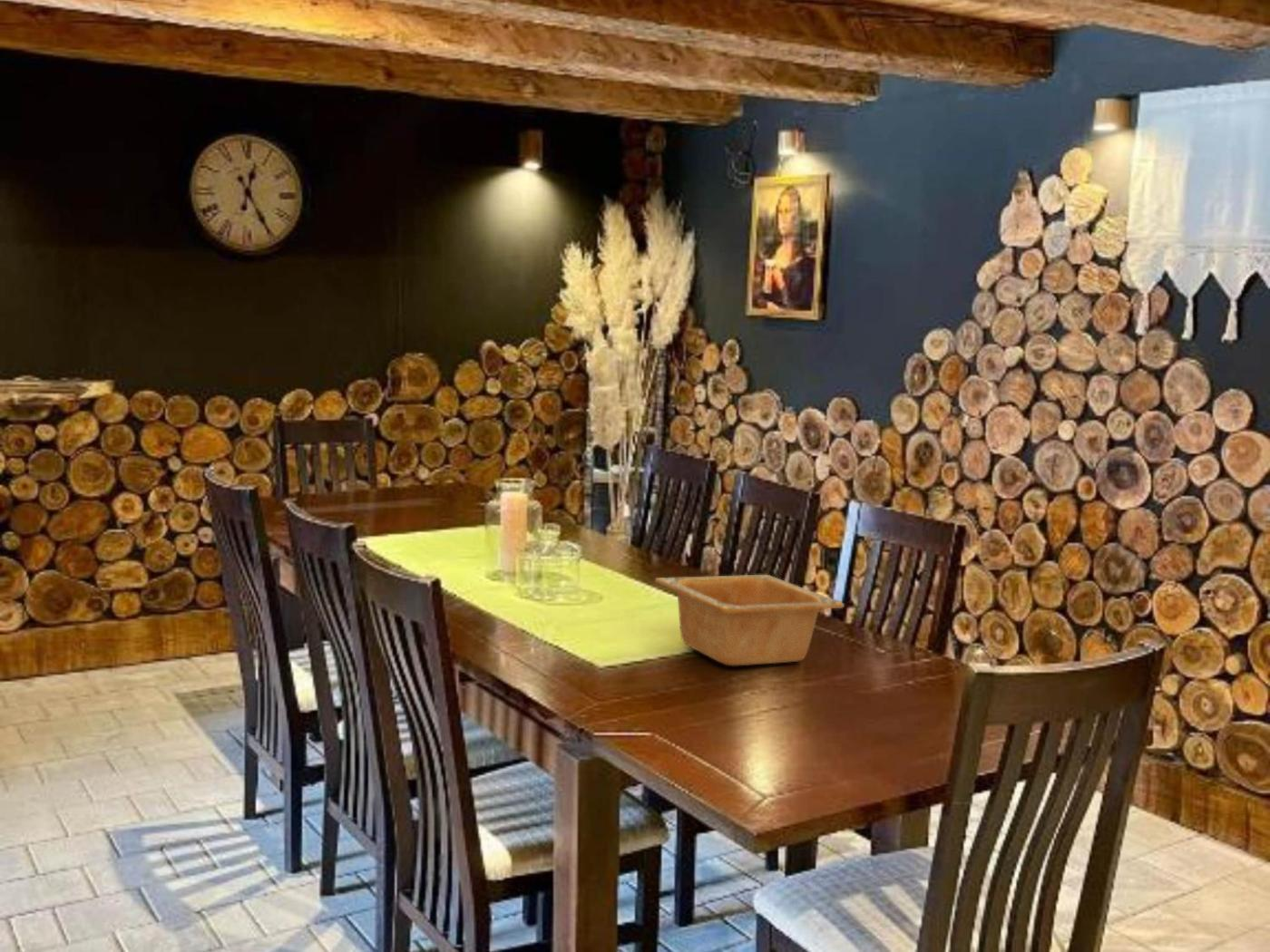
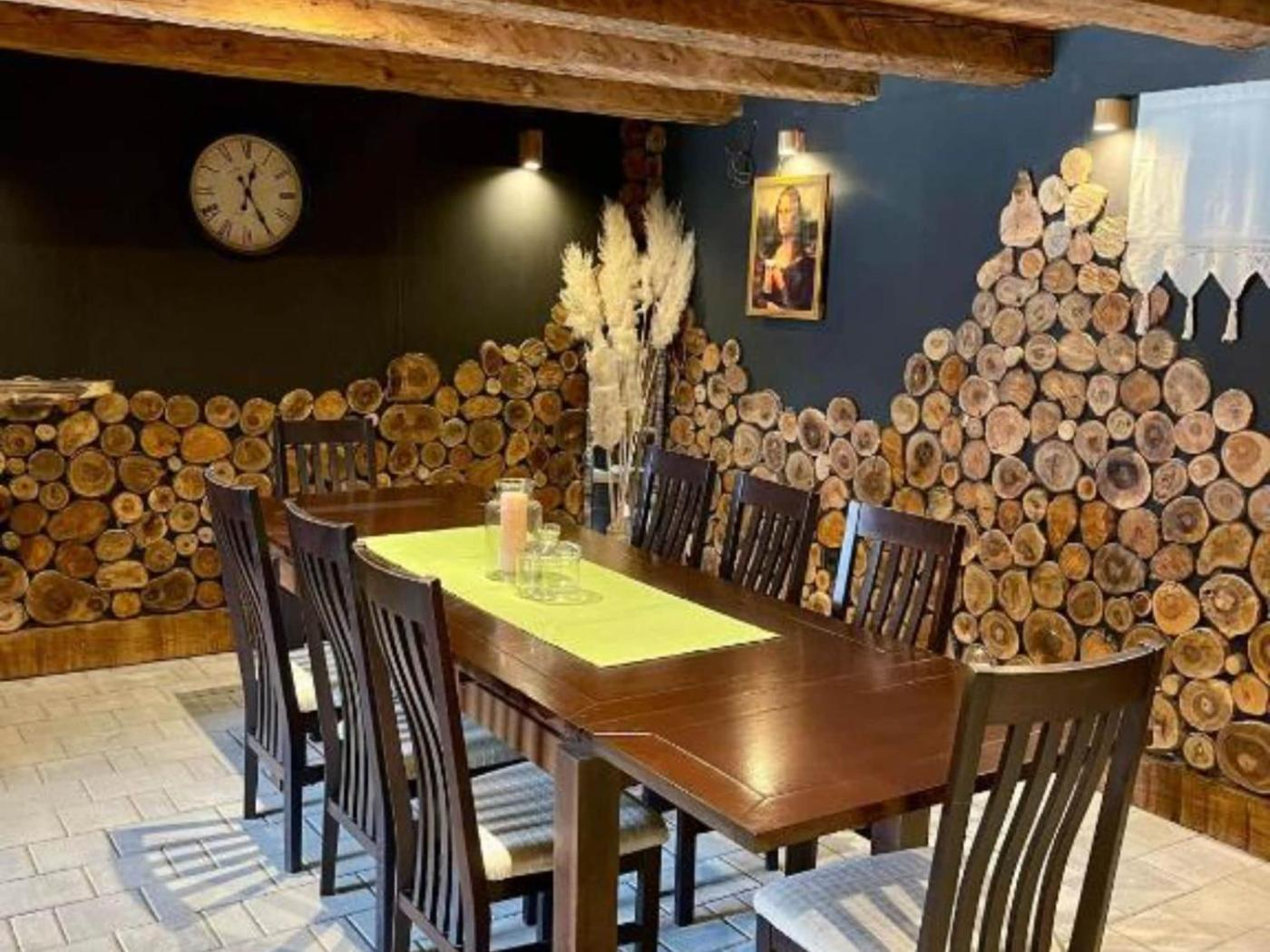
- serving bowl [654,574,845,666]
